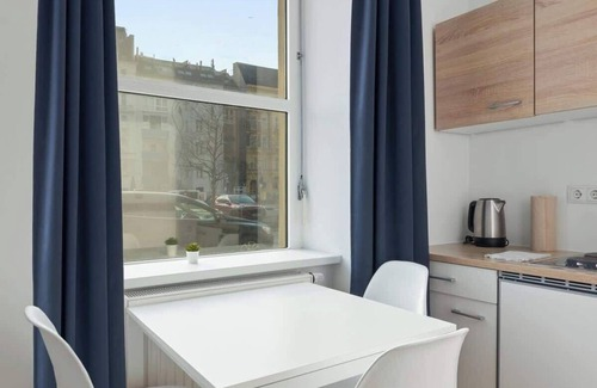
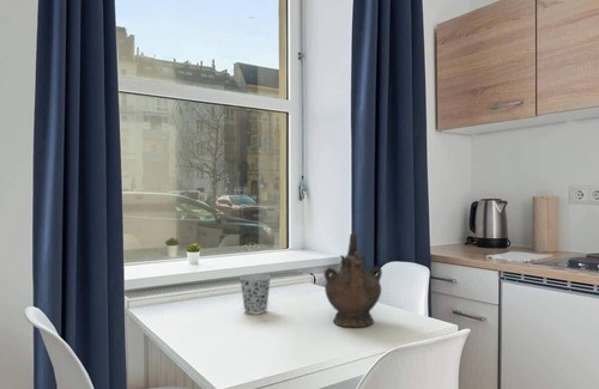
+ cup [238,273,272,316]
+ ceremonial vessel [322,232,383,328]
